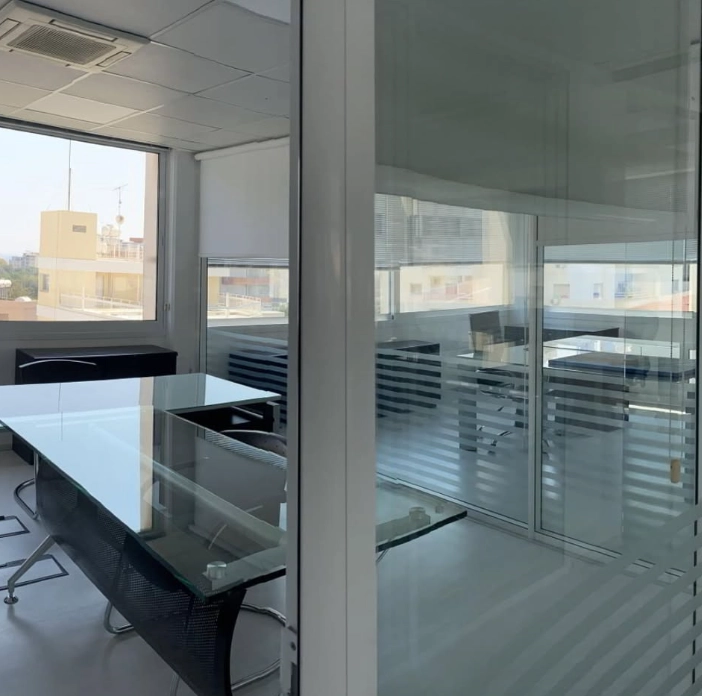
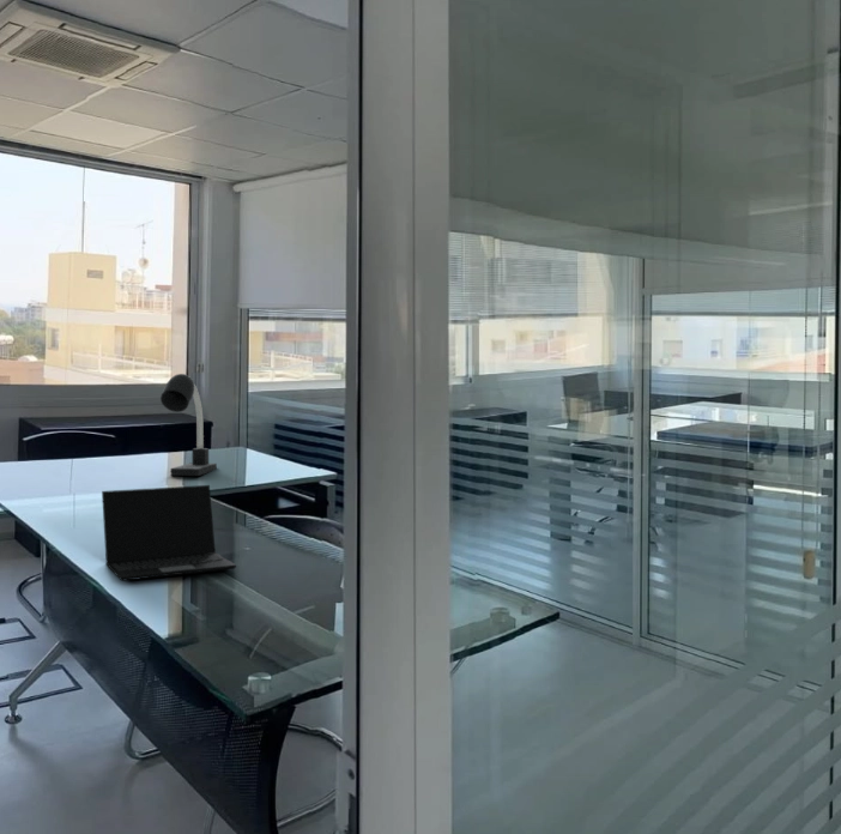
+ desk lamp [159,373,218,477]
+ laptop [101,484,237,582]
